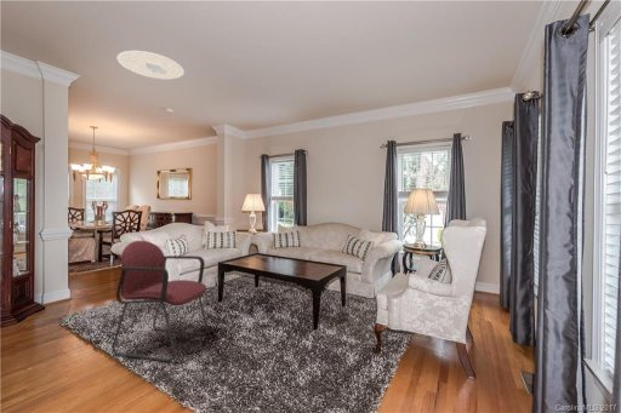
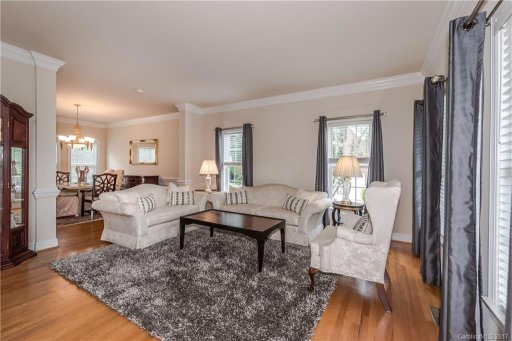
- ceiling light [116,50,186,80]
- armchair [110,240,209,363]
